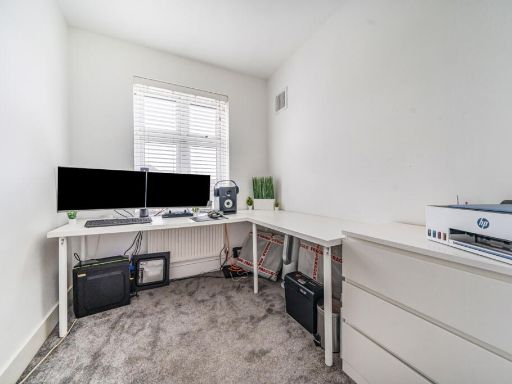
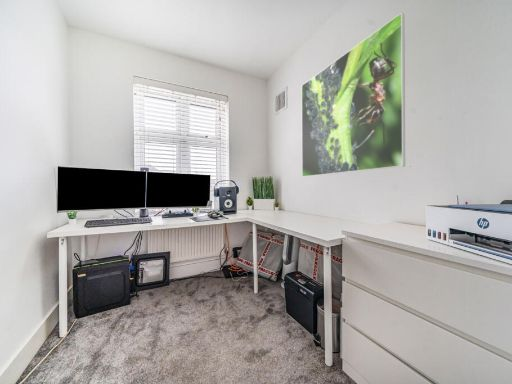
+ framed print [301,12,406,178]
